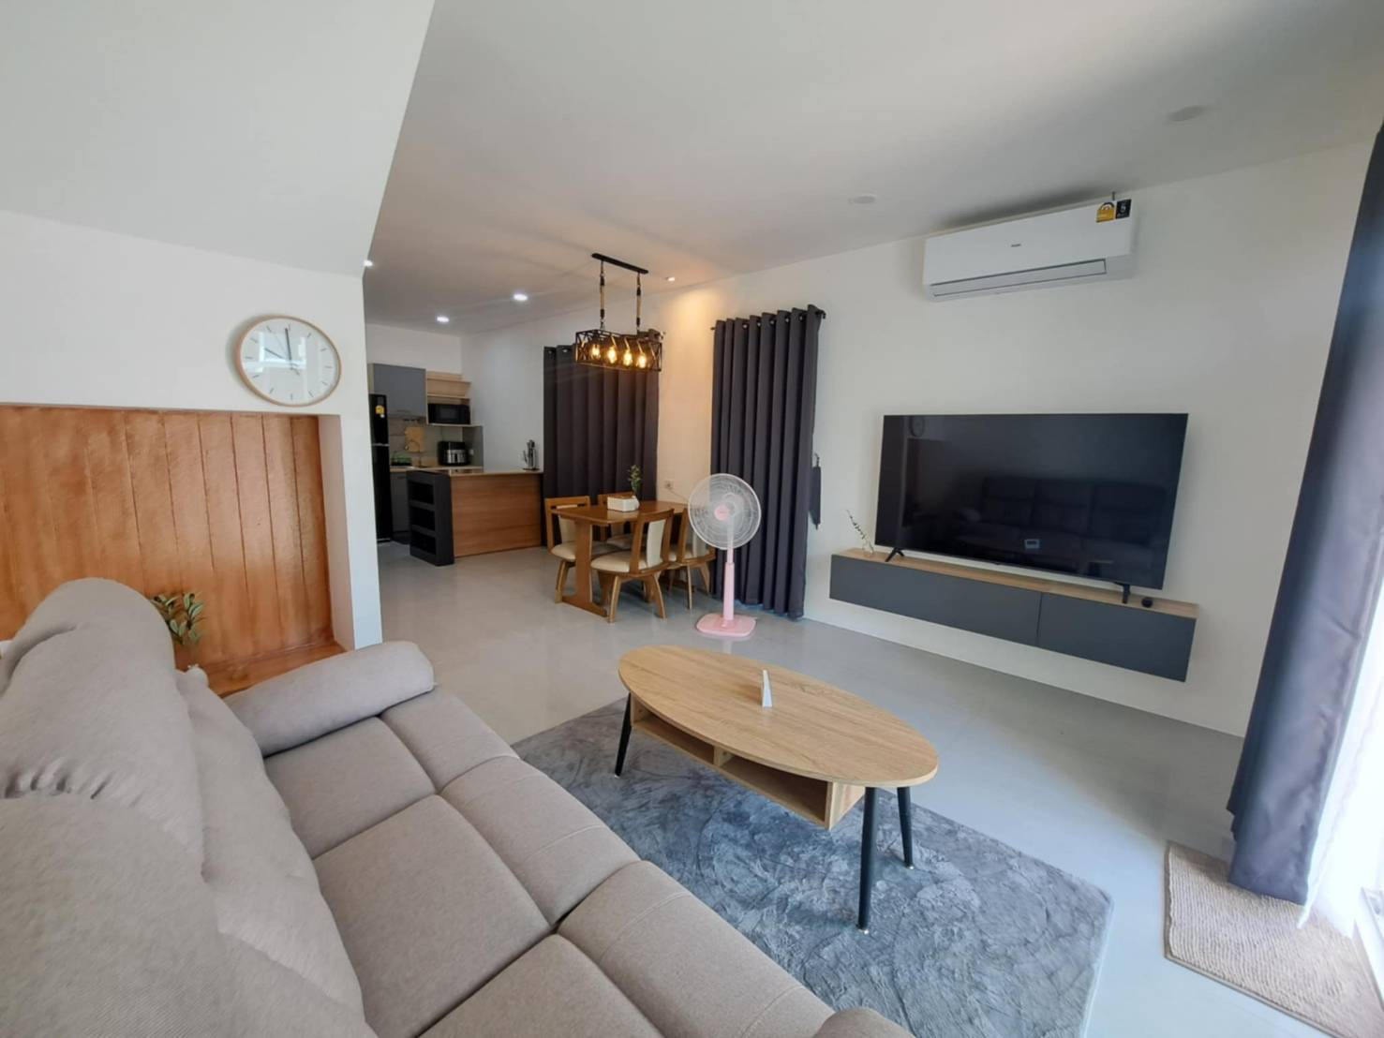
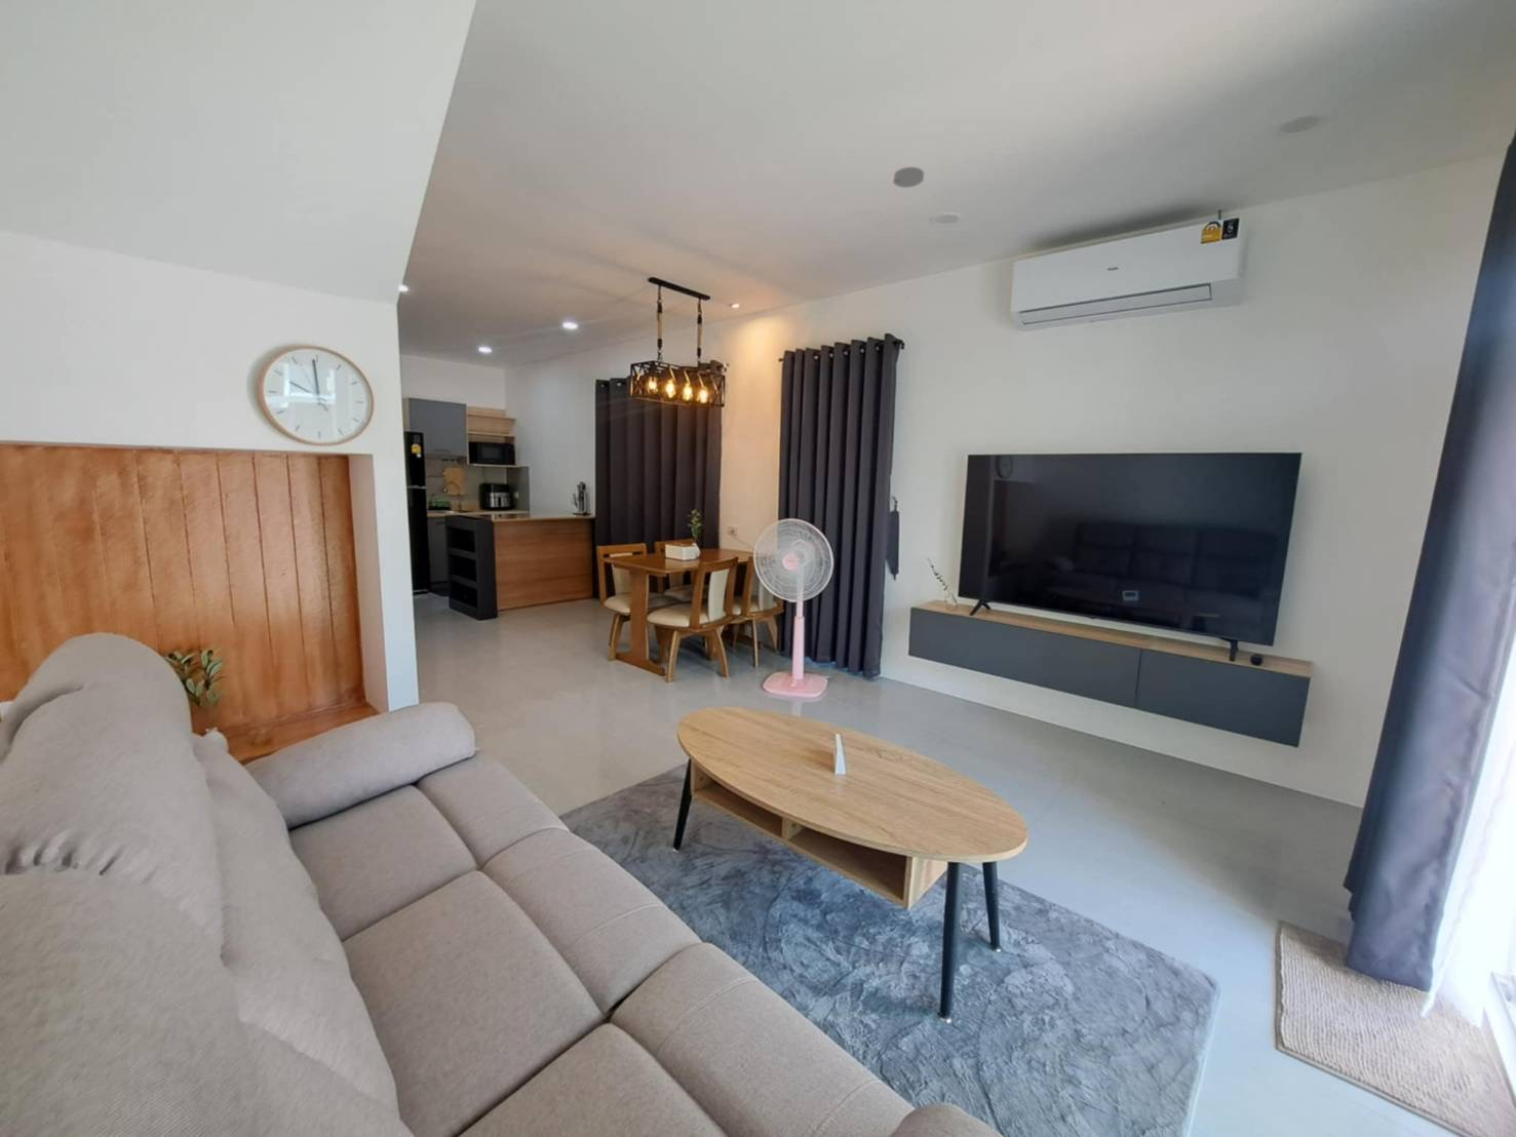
+ smoke detector [892,166,925,189]
